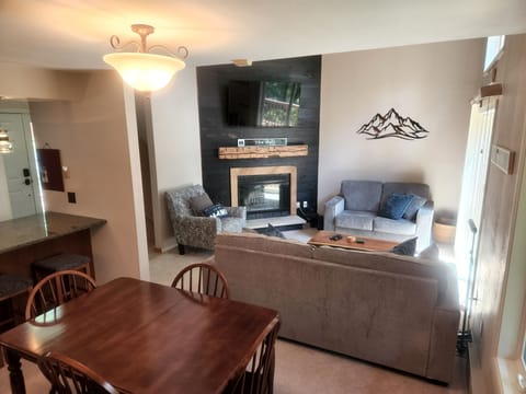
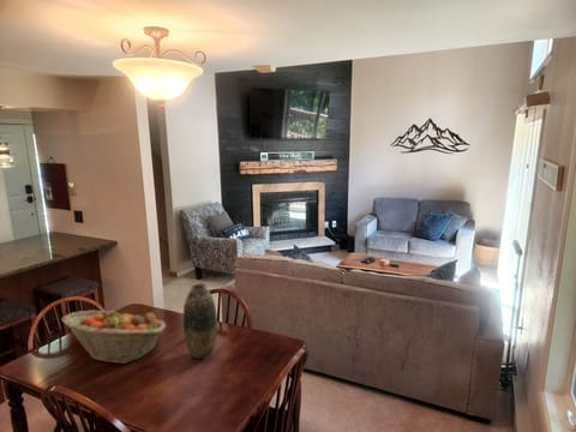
+ fruit basket [61,307,167,365]
+ vase [182,282,218,359]
